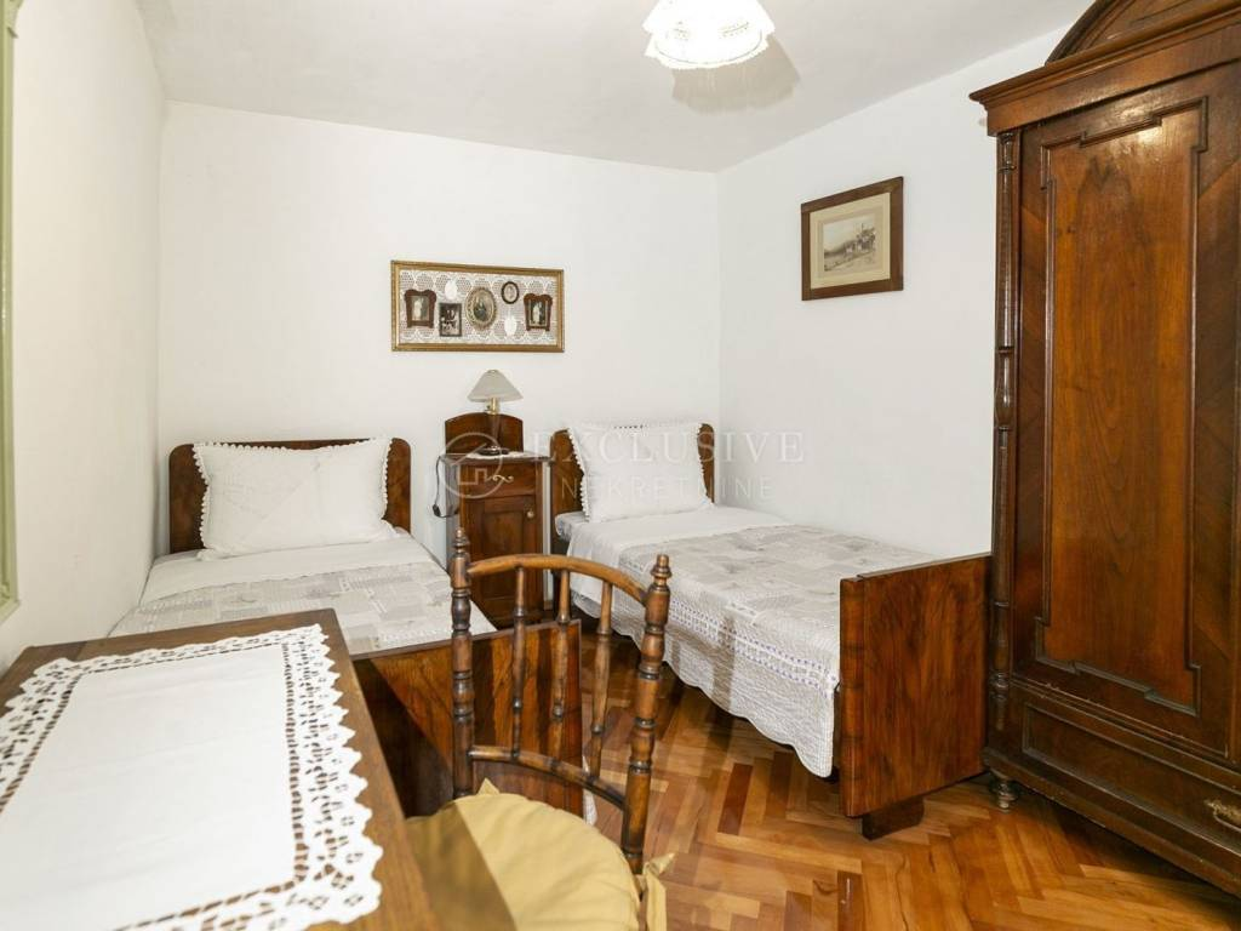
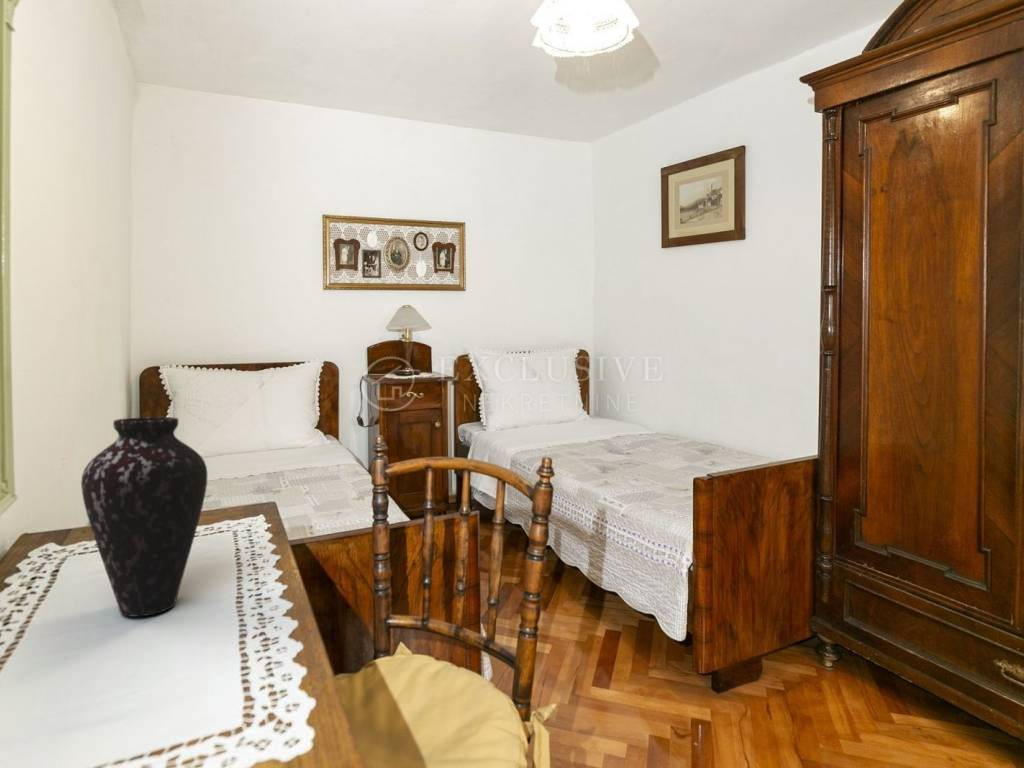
+ vase [80,416,209,618]
